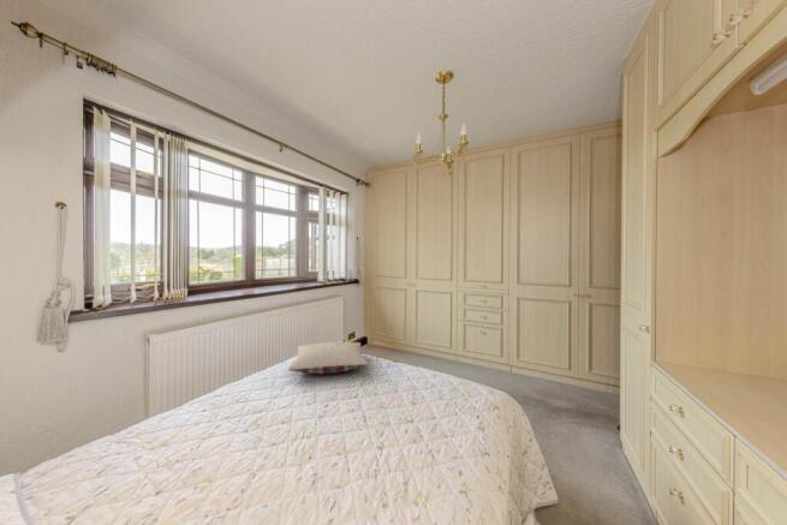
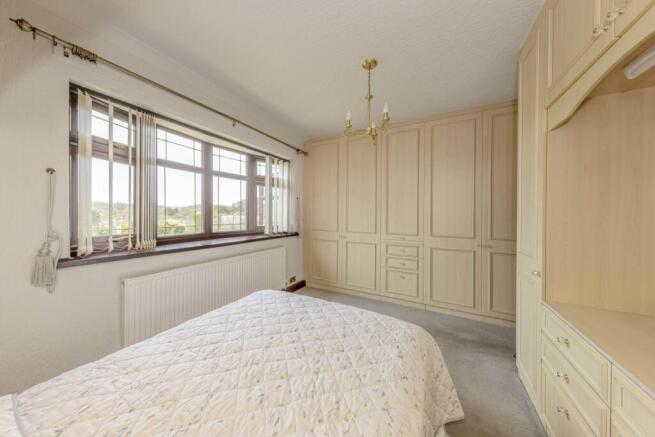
- pillow [287,341,369,375]
